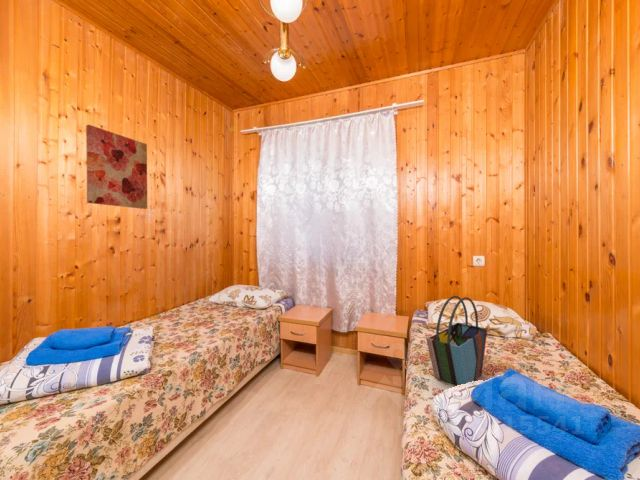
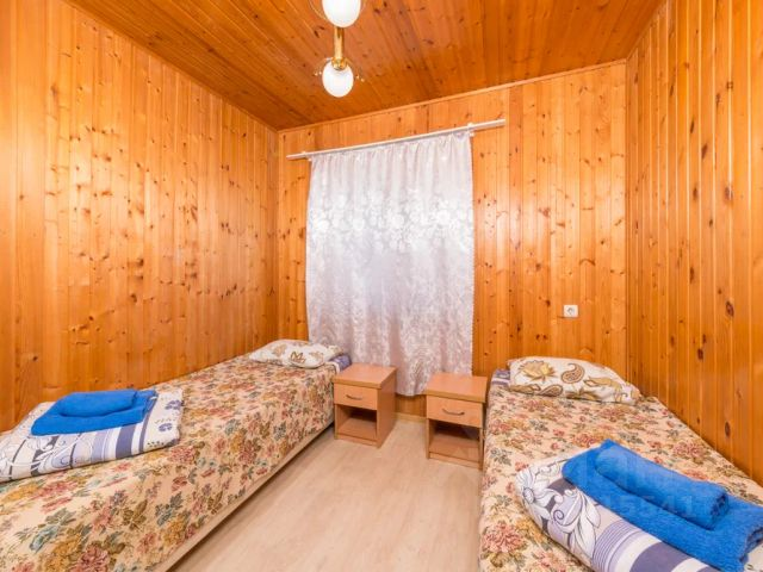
- tote bag [425,295,488,386]
- wall art [85,124,148,210]
